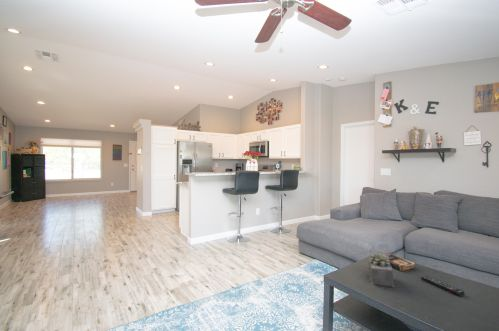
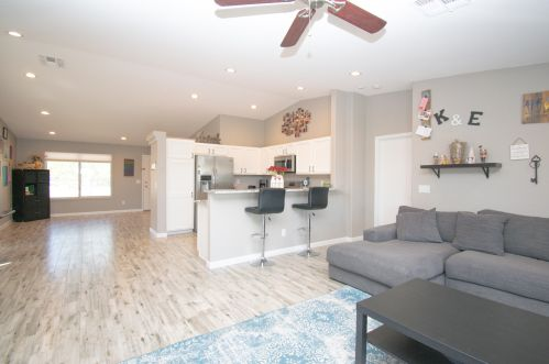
- book [384,253,416,272]
- succulent plant [368,252,395,288]
- remote control [420,275,465,297]
